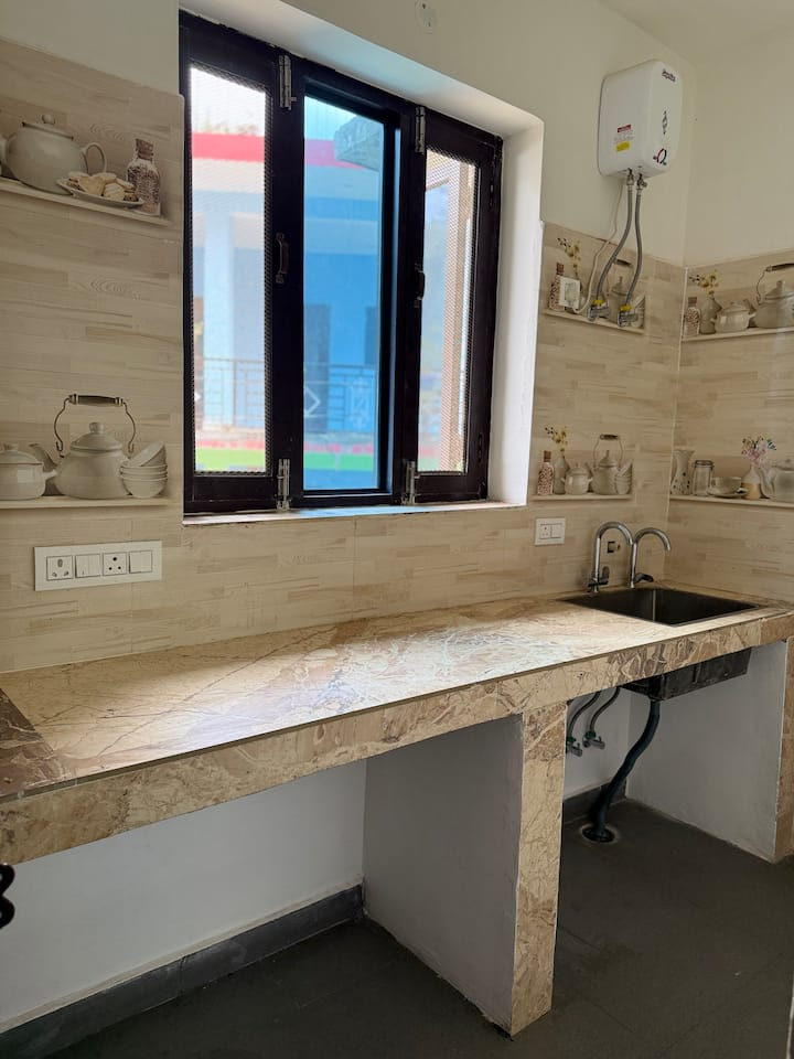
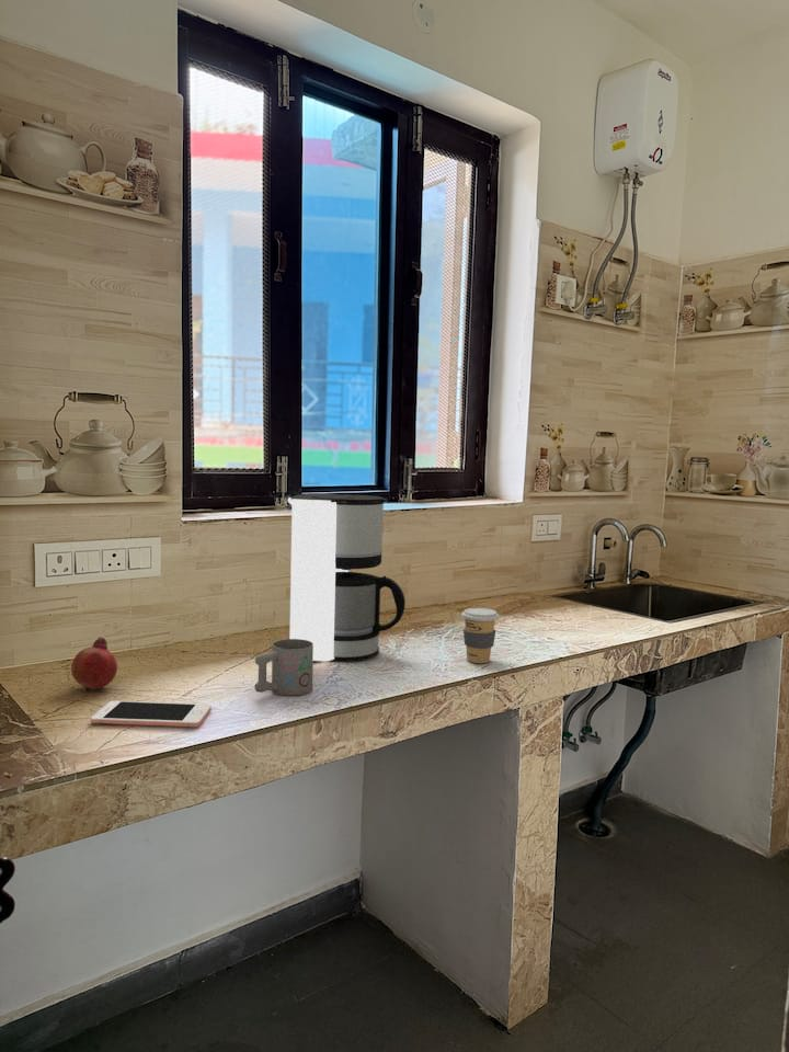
+ fruit [70,636,118,691]
+ coffee cup [460,607,500,664]
+ cell phone [90,700,213,729]
+ mug [253,638,315,697]
+ coffee maker [287,492,407,662]
